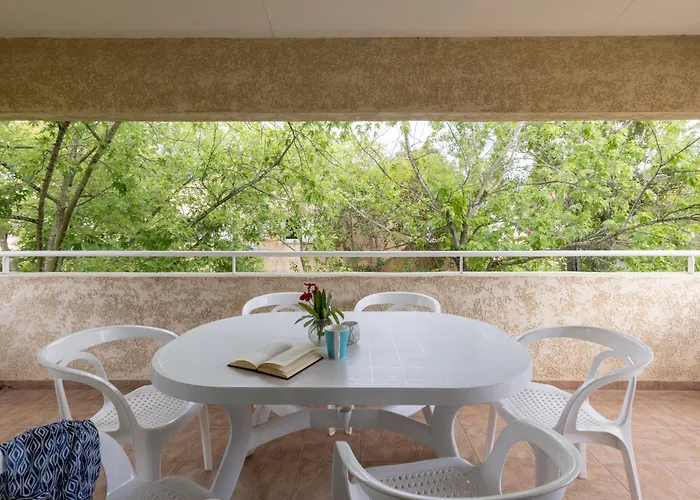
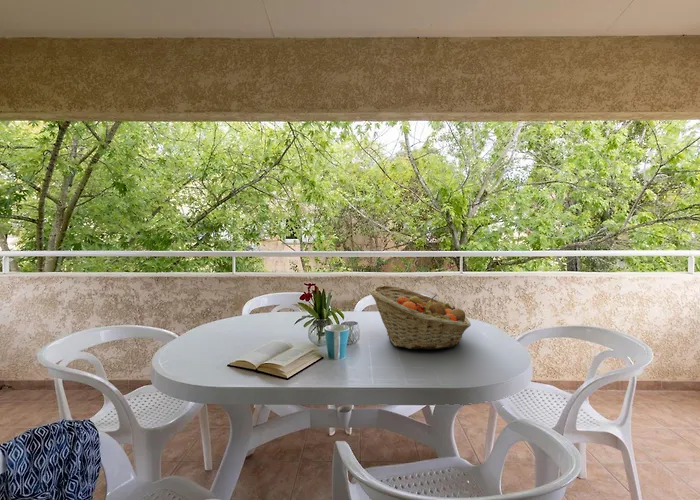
+ fruit basket [369,284,472,350]
